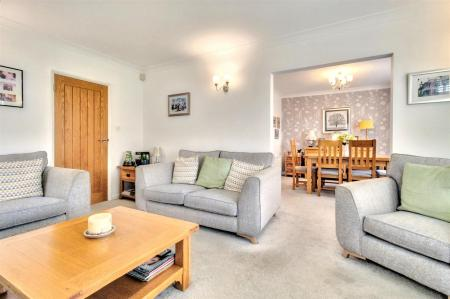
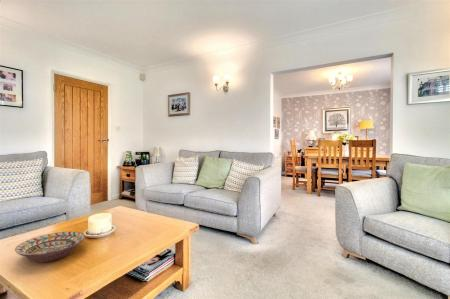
+ decorative bowl [14,231,86,263]
